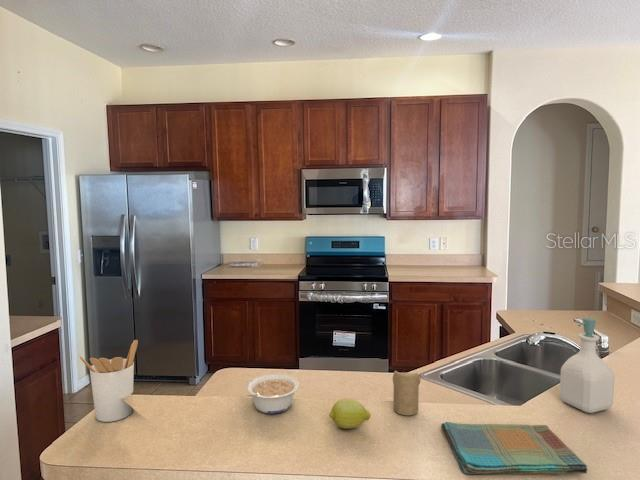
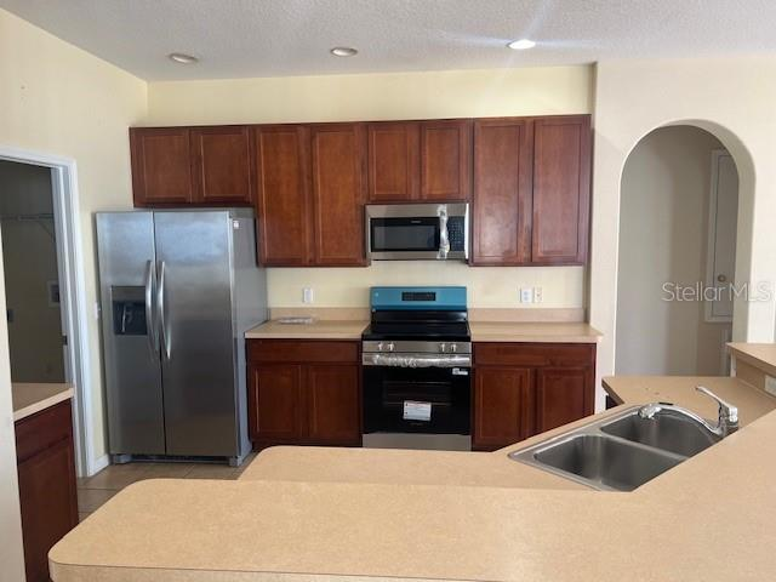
- legume [246,373,300,415]
- fruit [328,398,371,430]
- utensil holder [78,339,139,423]
- soap bottle [559,317,615,414]
- dish towel [440,421,589,475]
- candle [392,370,421,416]
